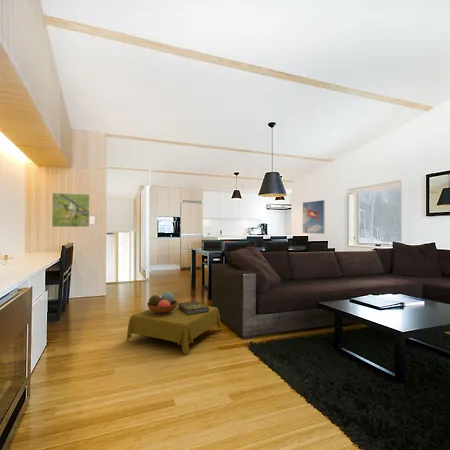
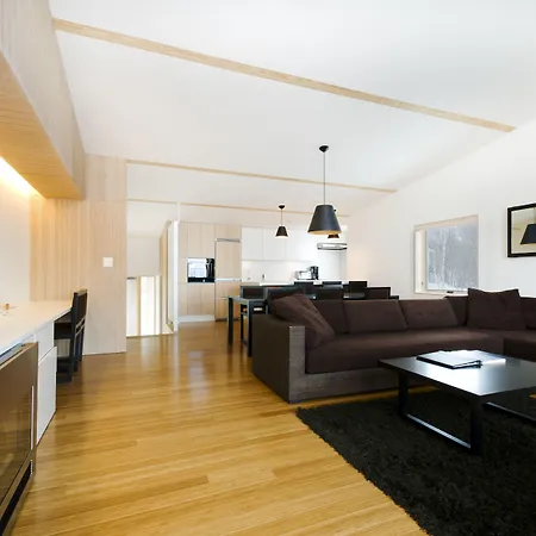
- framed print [302,199,326,235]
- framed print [51,192,91,228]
- side table [126,291,222,356]
